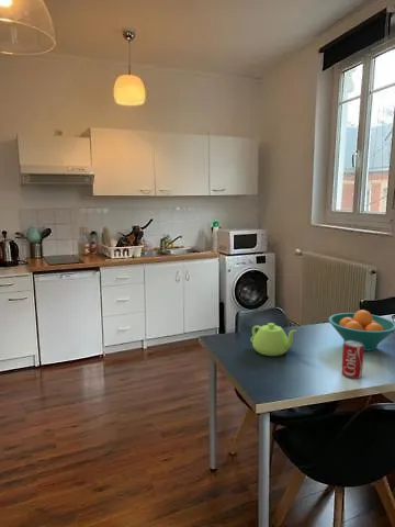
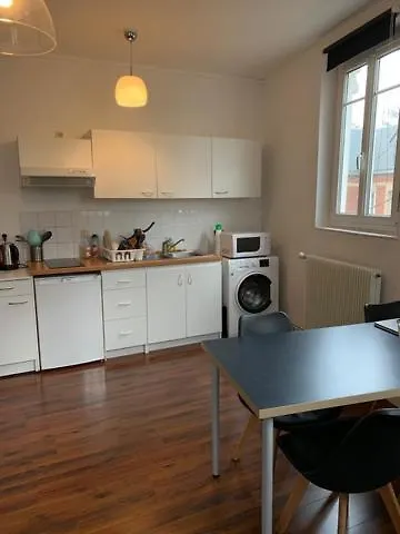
- teapot [249,322,297,357]
- beverage can [340,340,364,380]
- fruit bowl [327,309,395,352]
